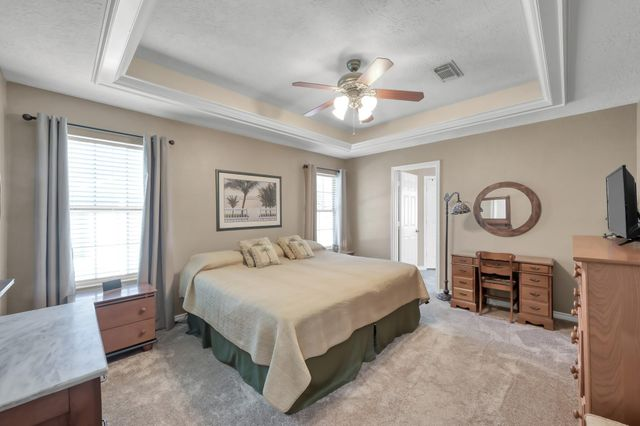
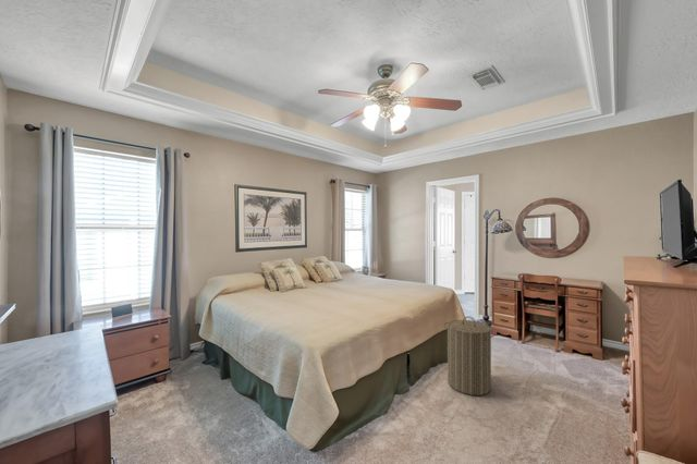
+ laundry hamper [443,315,497,396]
